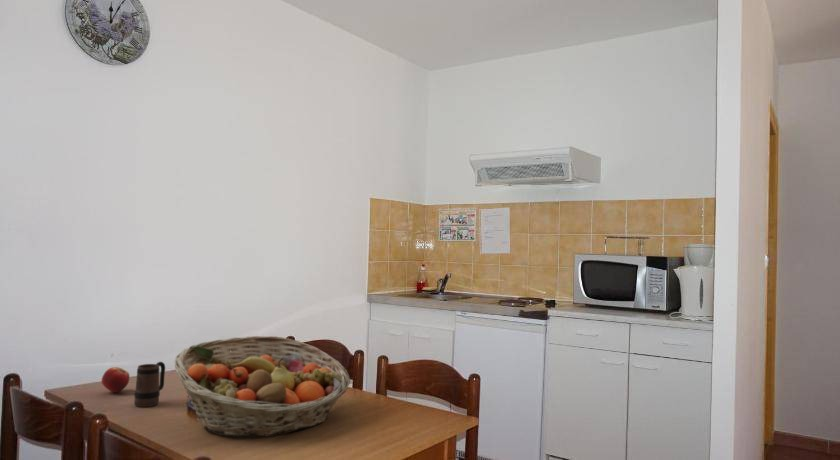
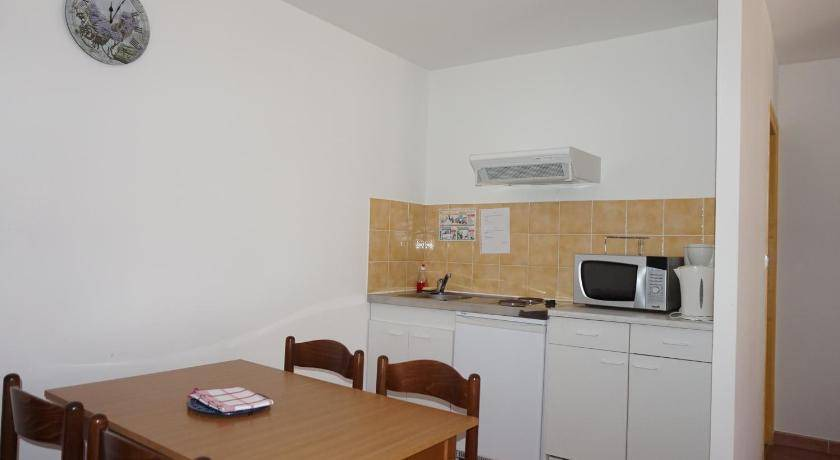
- fruit [101,366,131,393]
- mug [133,361,166,408]
- fruit basket [173,335,351,439]
